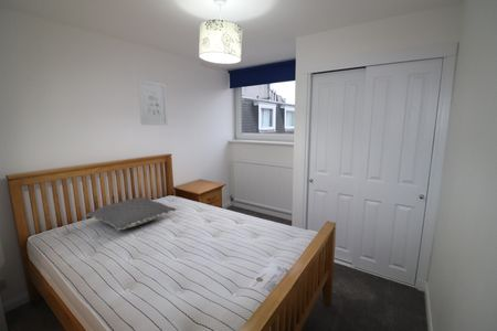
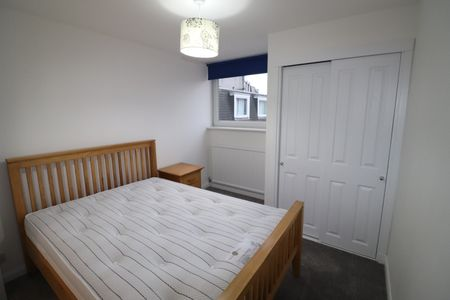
- pillow [85,196,177,231]
- wall art [137,78,169,126]
